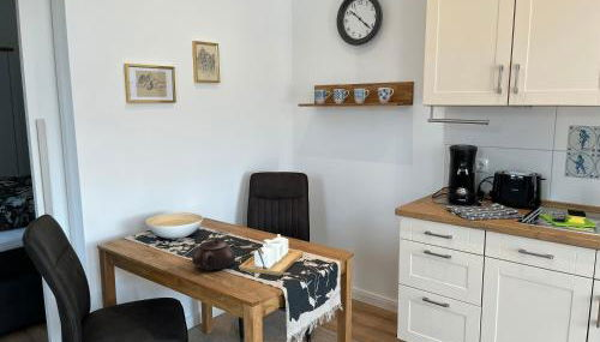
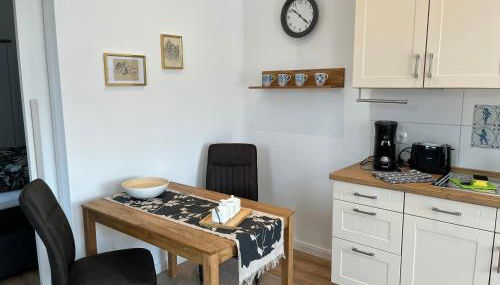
- teapot [191,238,236,271]
